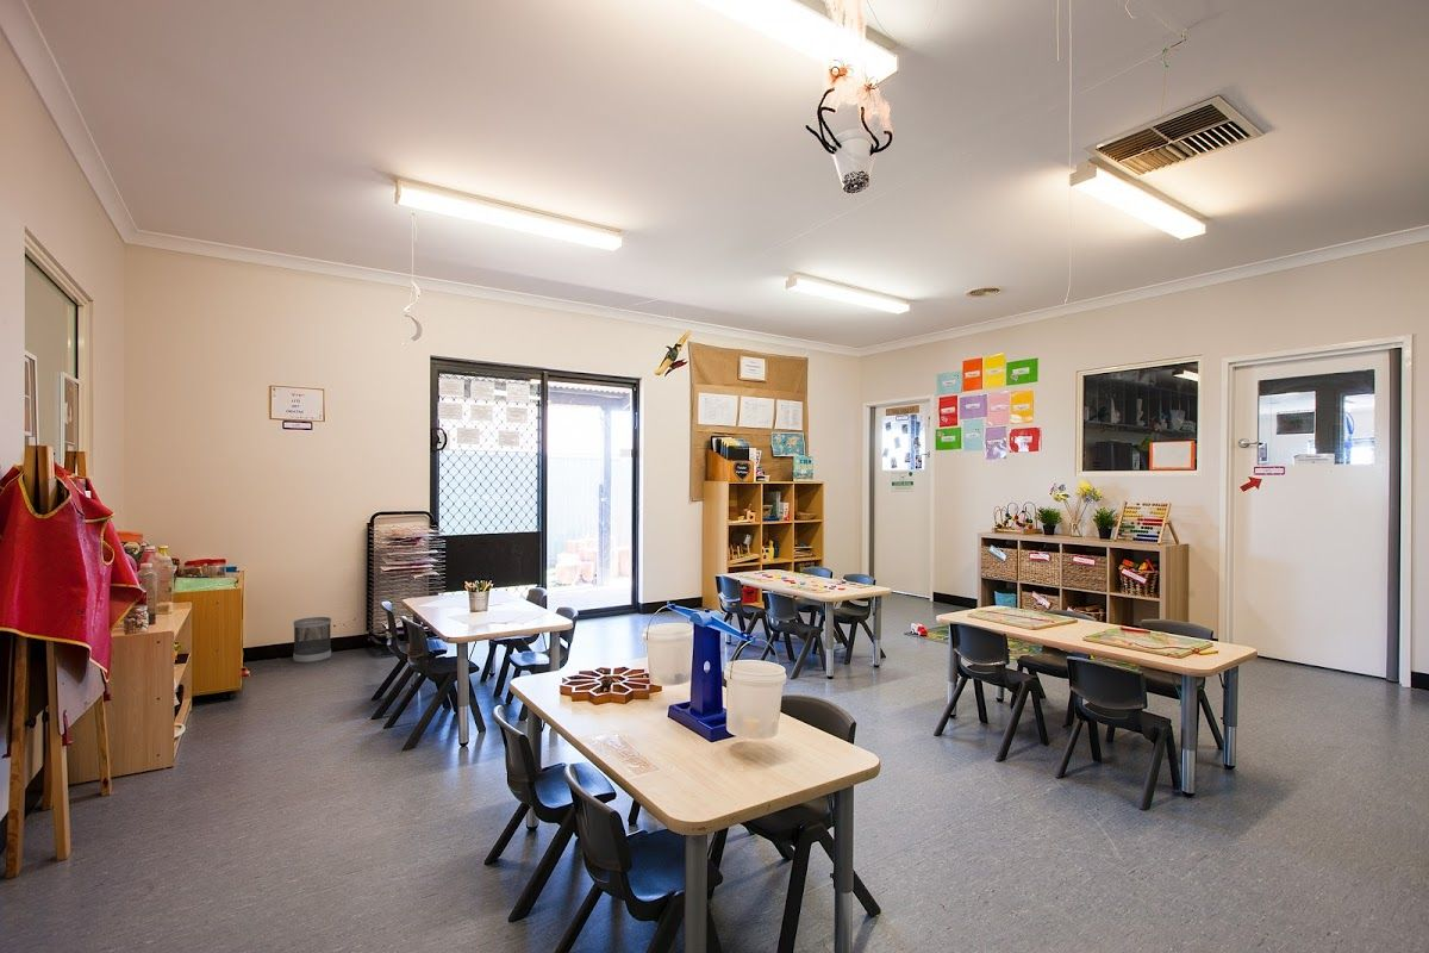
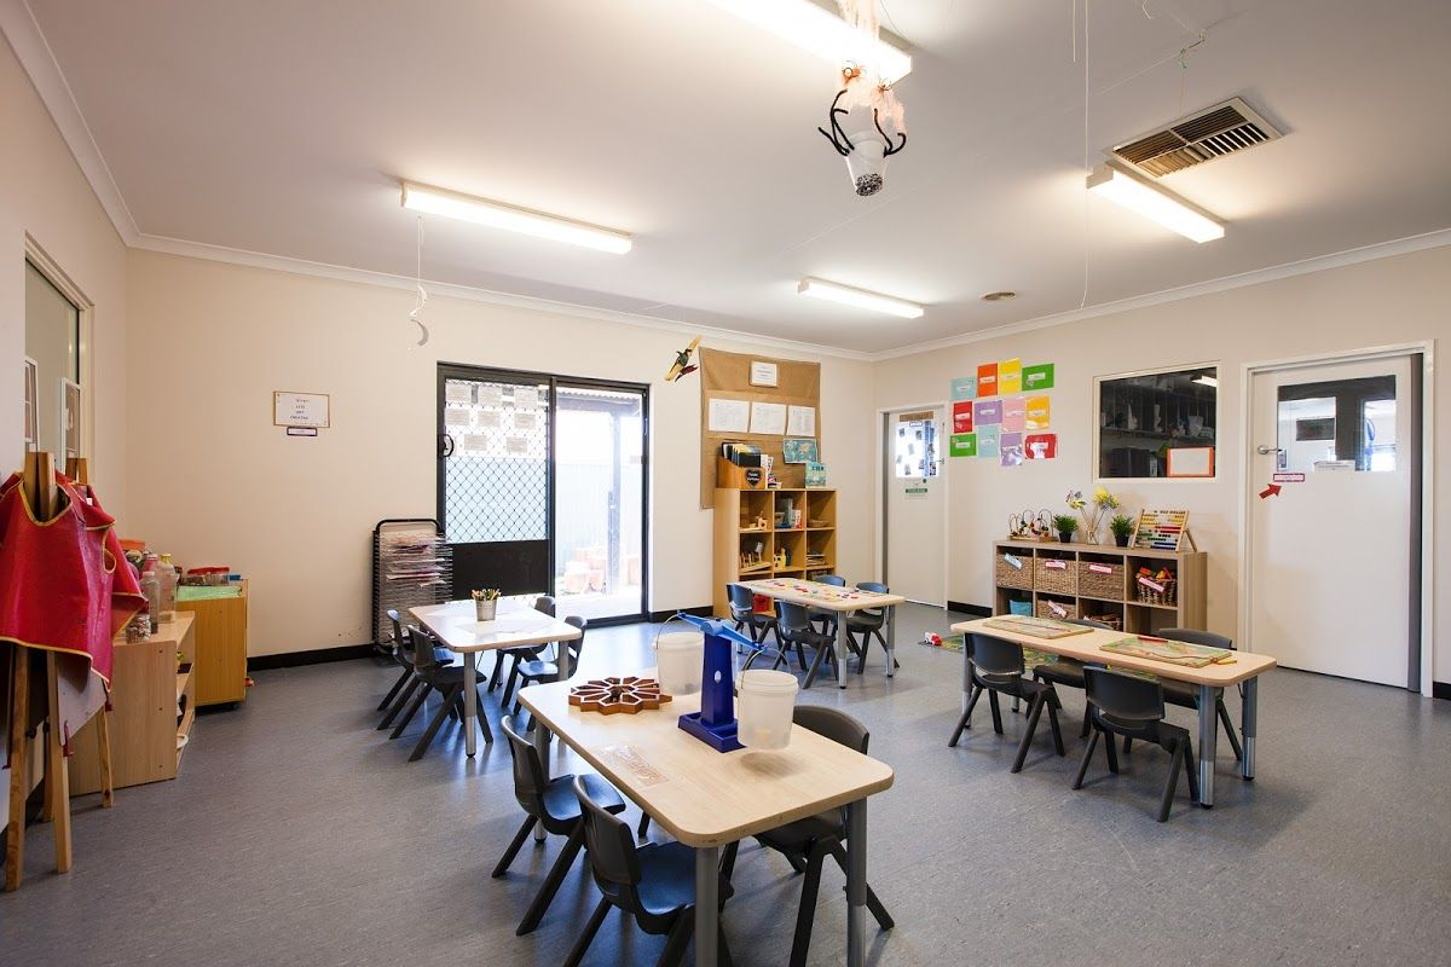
- wastebasket [292,616,332,664]
